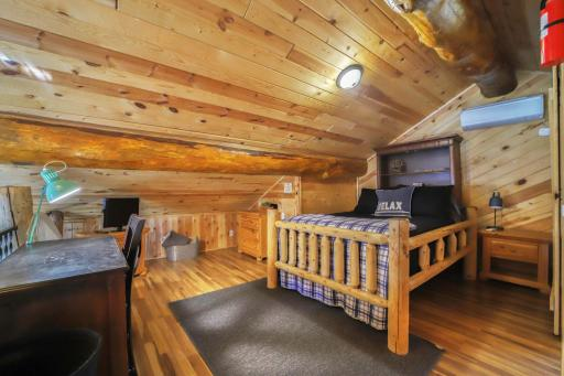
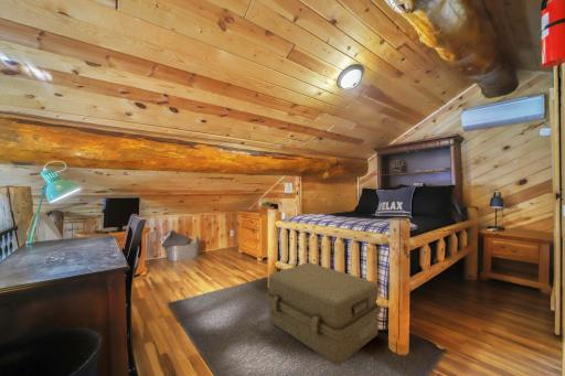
+ storage trunk [265,261,382,366]
